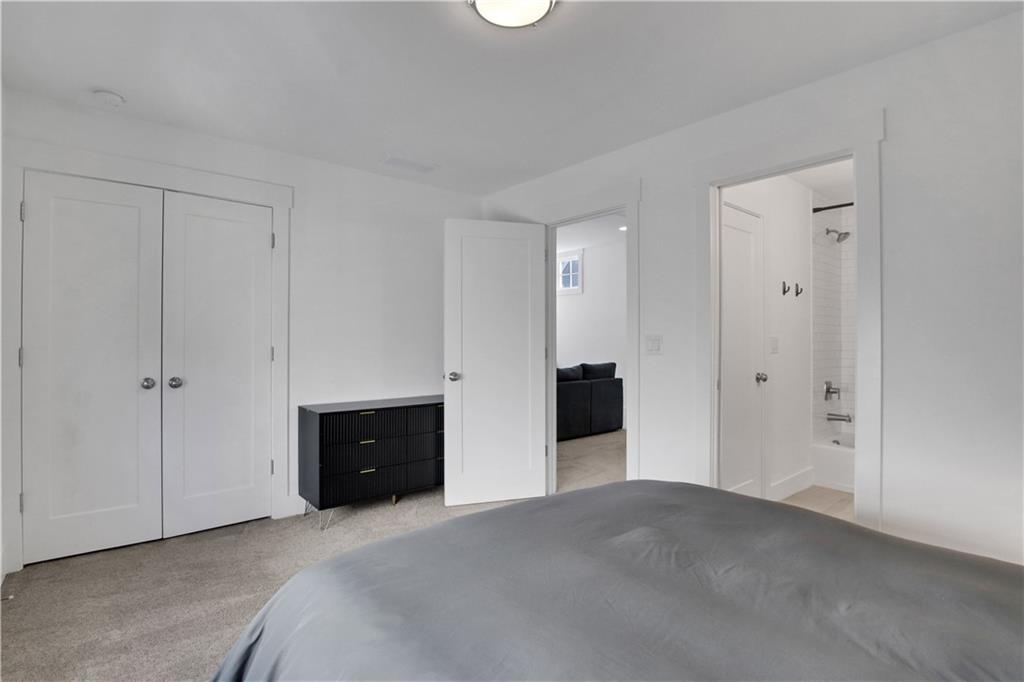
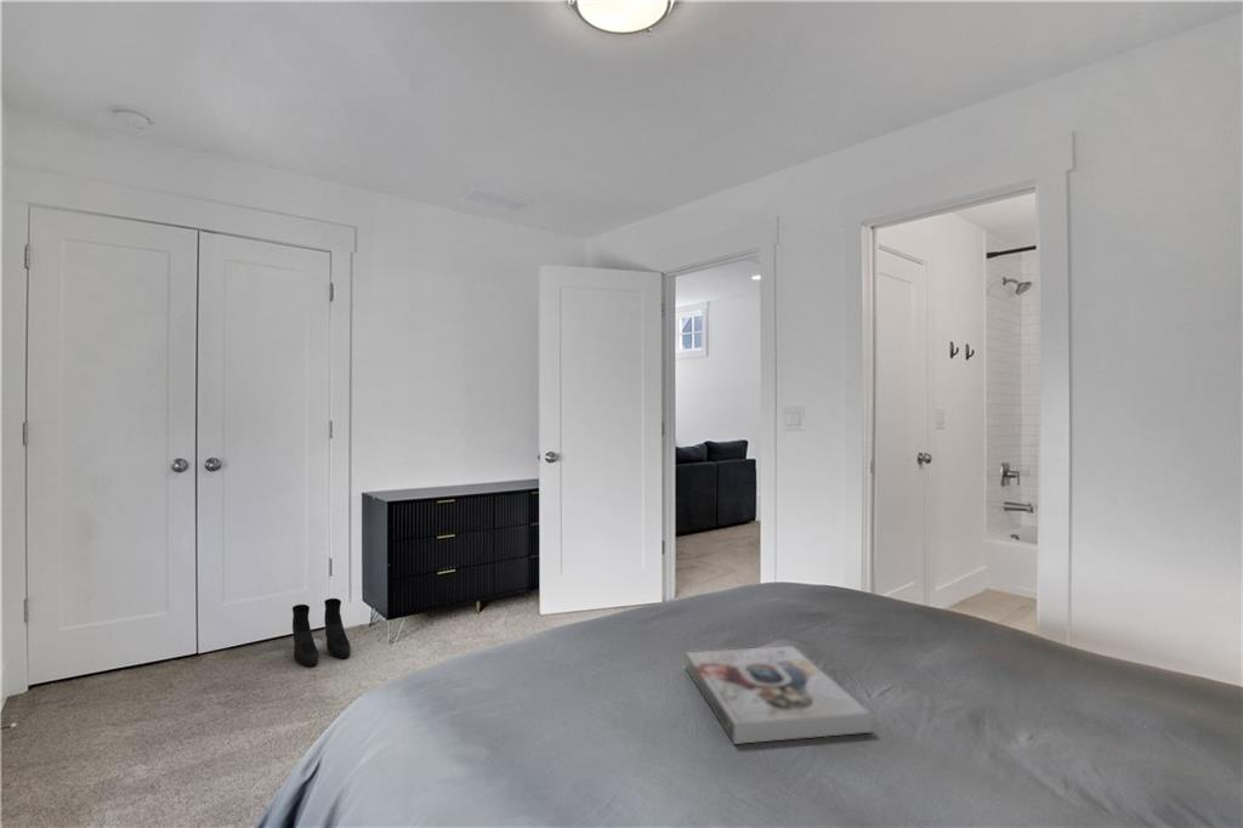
+ book [685,645,872,745]
+ boots [291,597,352,669]
